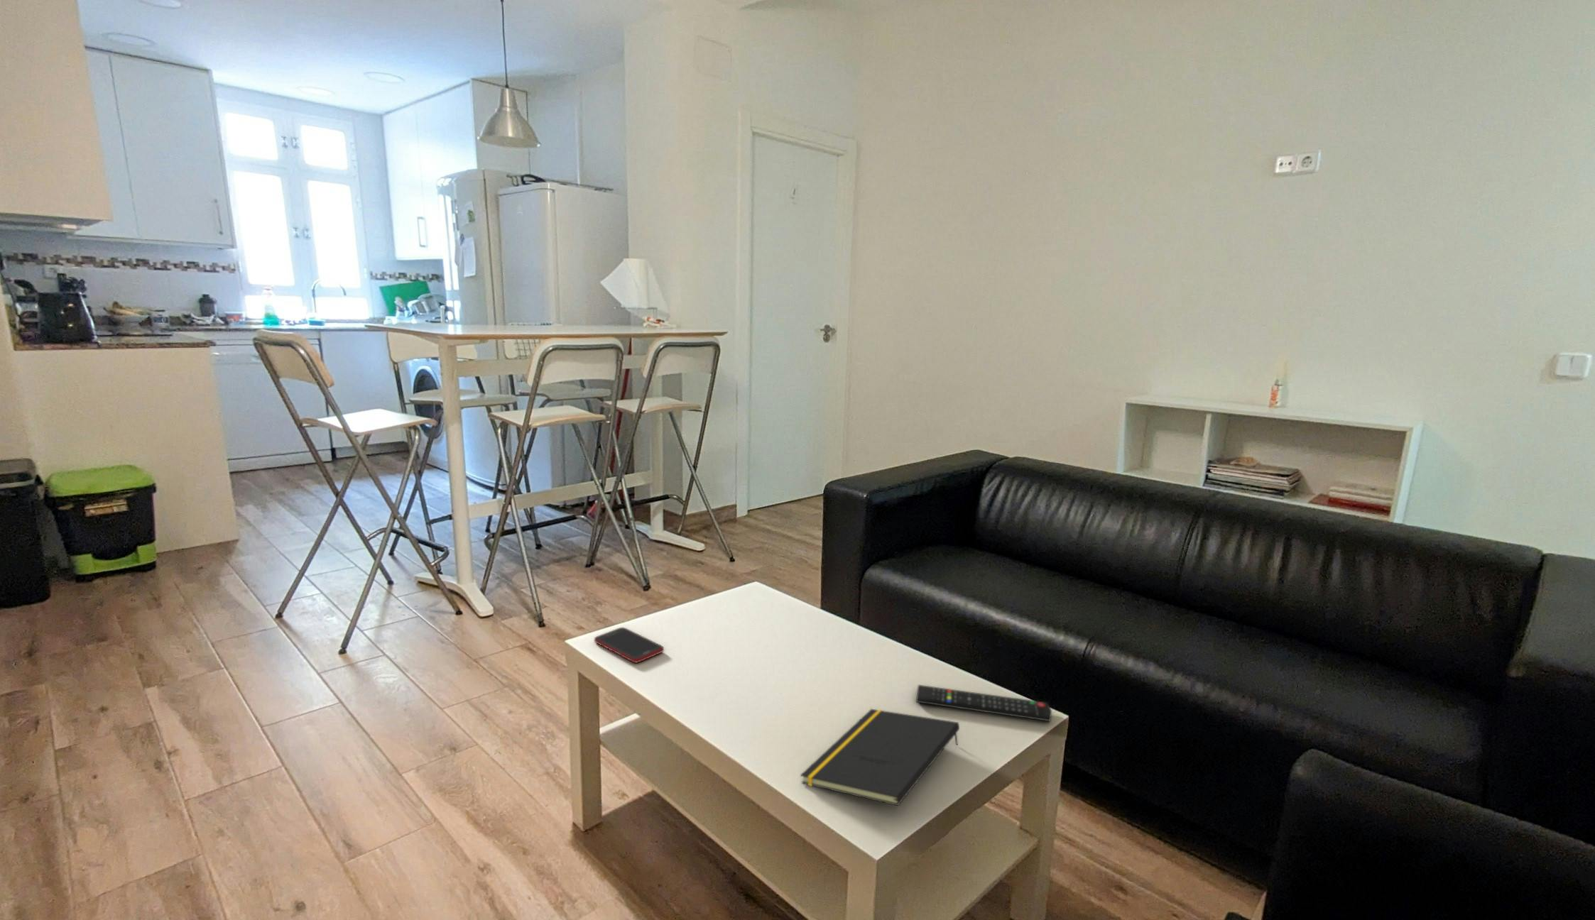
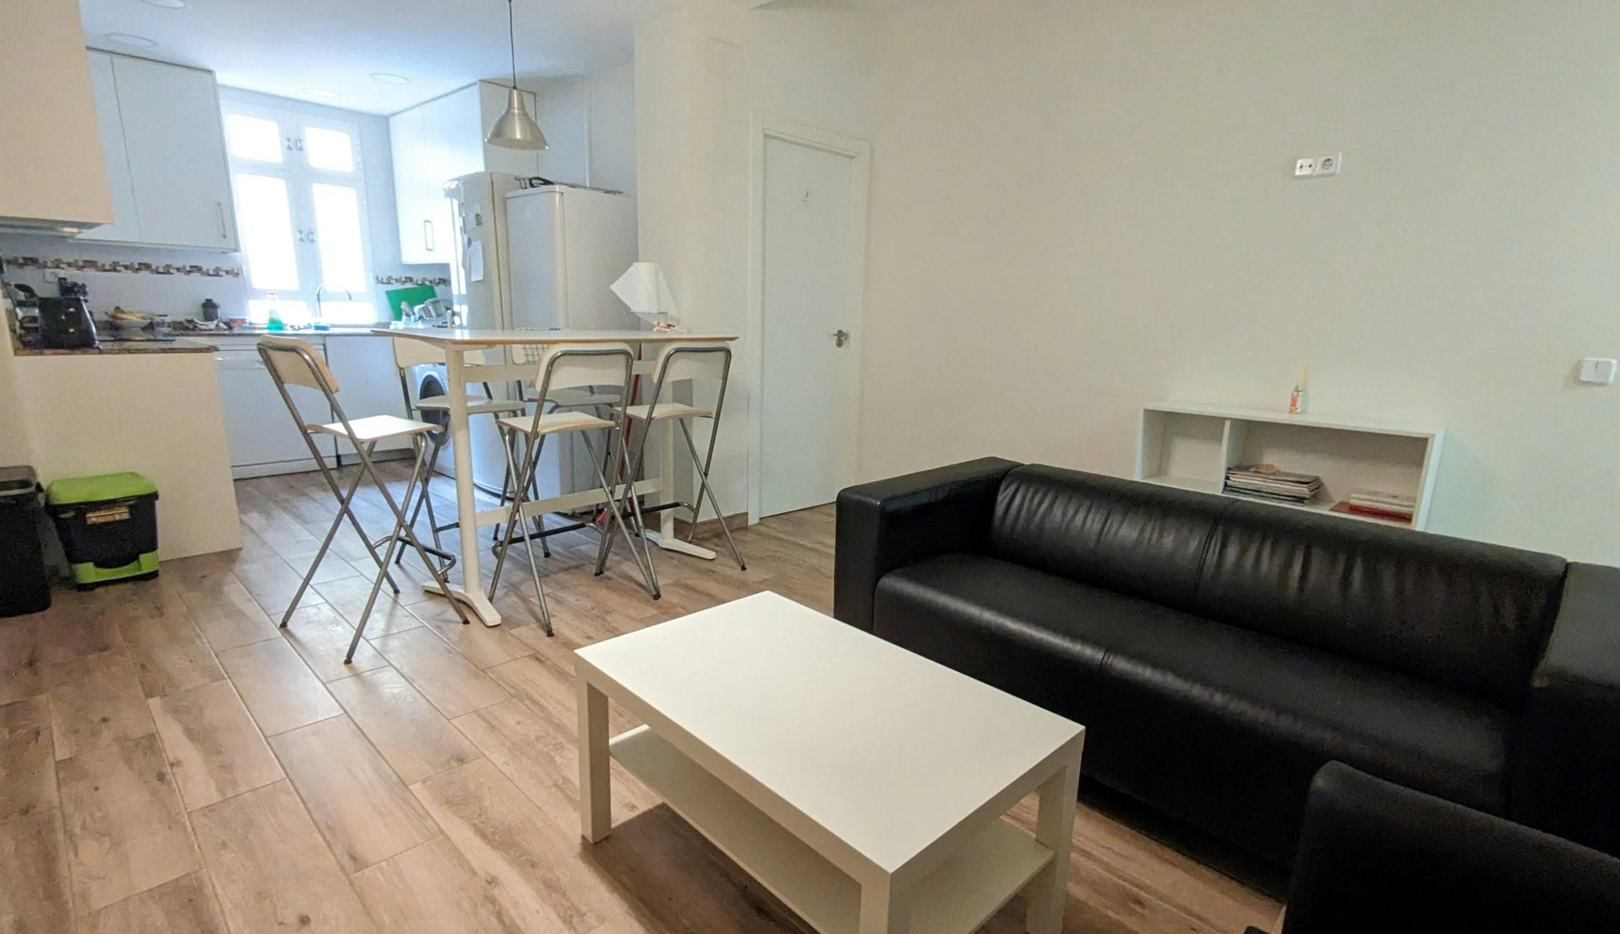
- notepad [800,709,960,806]
- cell phone [594,626,665,664]
- remote control [916,685,1053,722]
